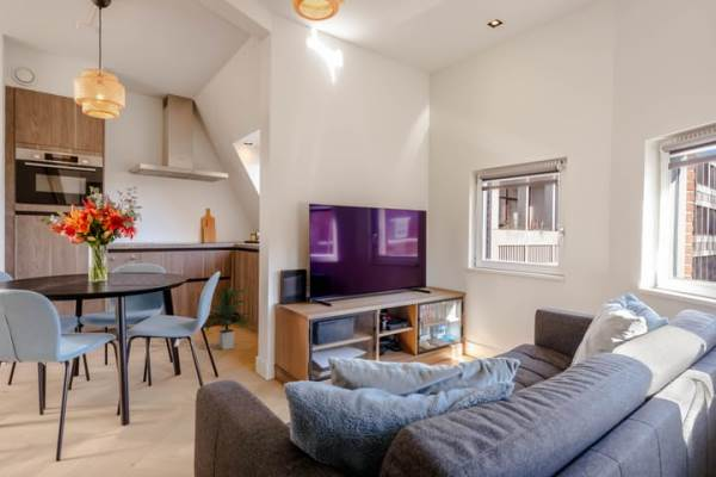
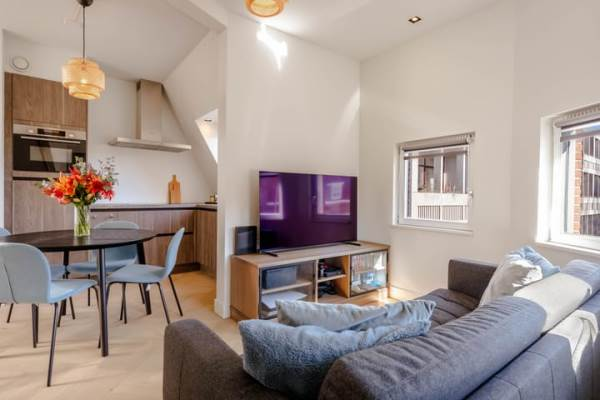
- indoor plant [204,286,254,351]
